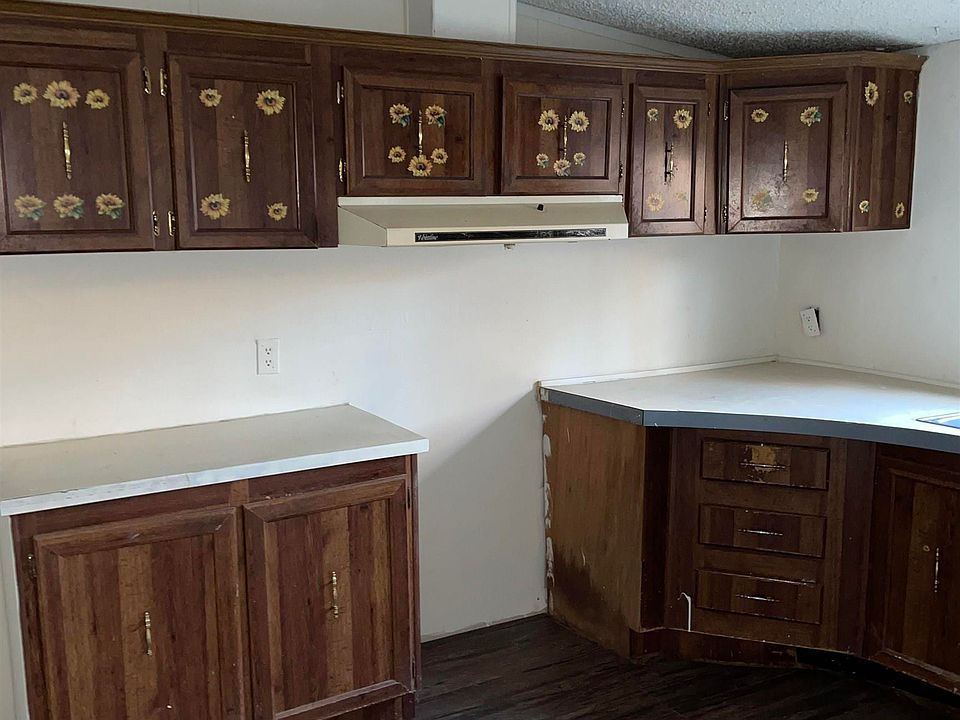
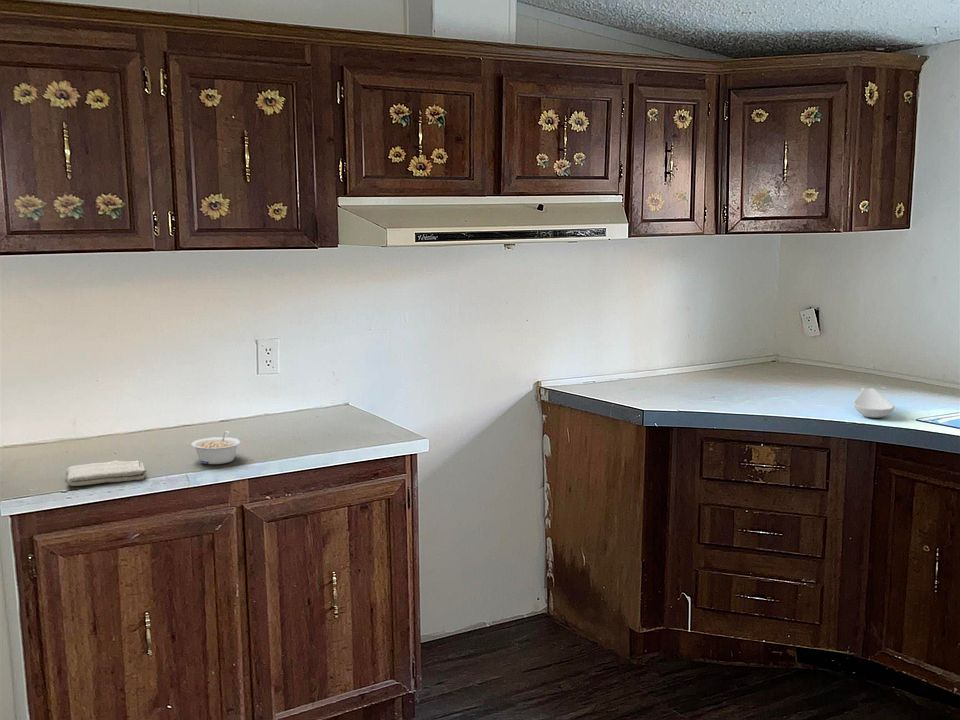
+ legume [191,430,242,465]
+ spoon rest [853,387,896,419]
+ washcloth [65,459,147,487]
